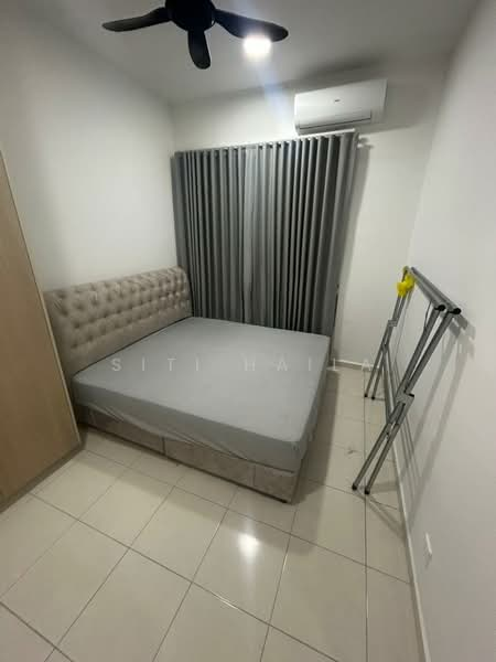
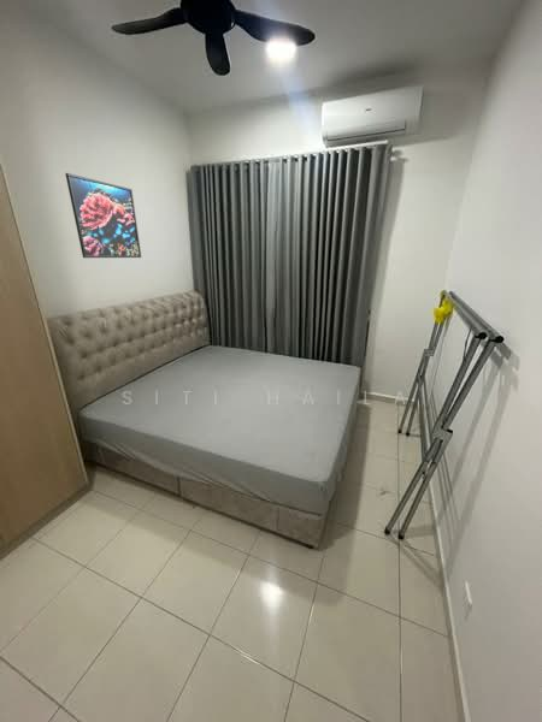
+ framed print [64,172,142,259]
